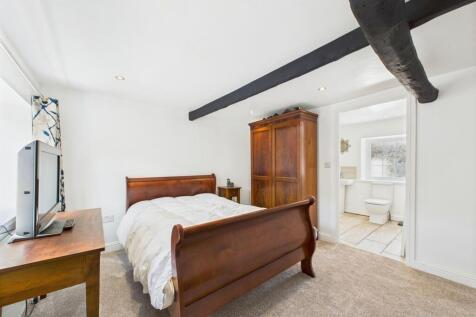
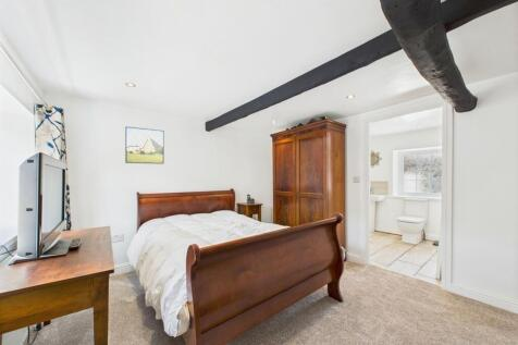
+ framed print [124,125,165,165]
